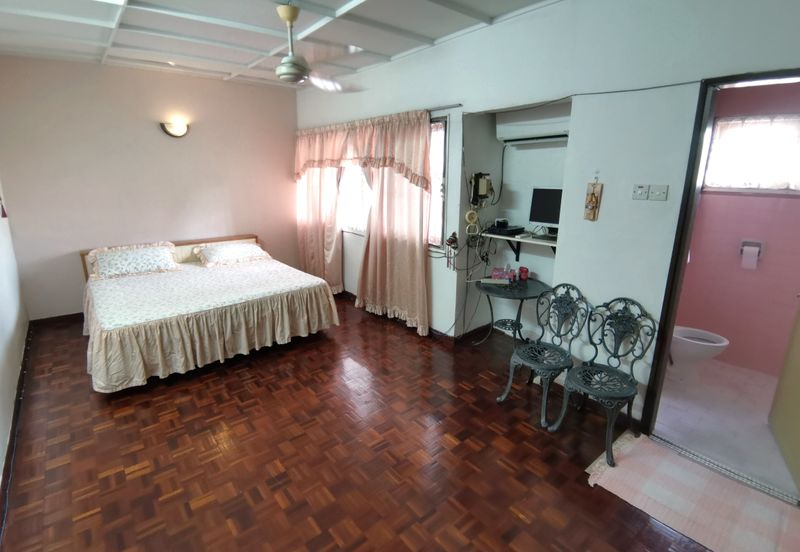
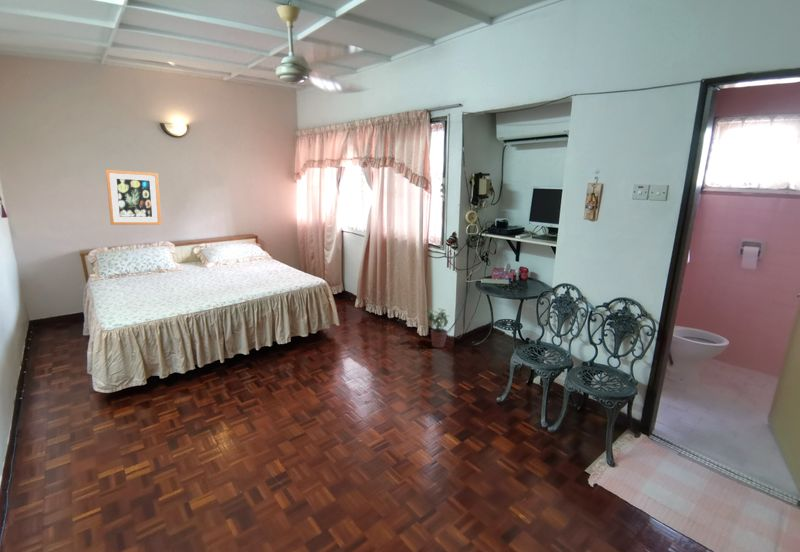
+ wall art [105,169,162,226]
+ potted plant [425,306,451,349]
